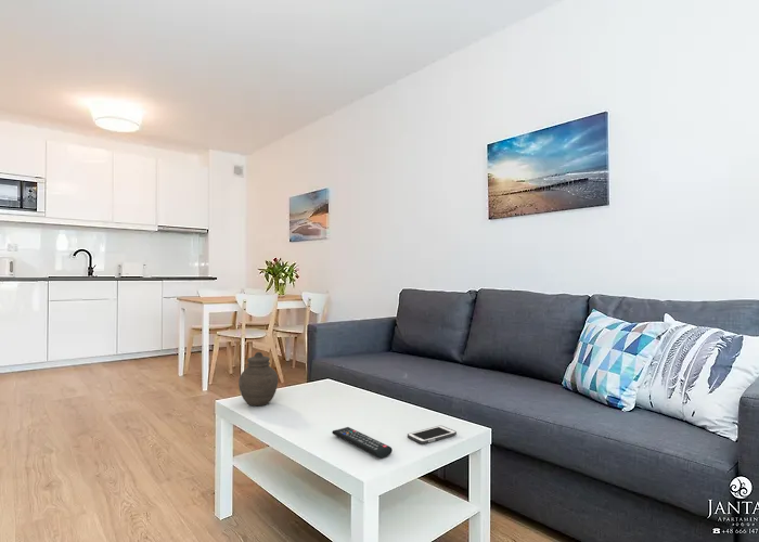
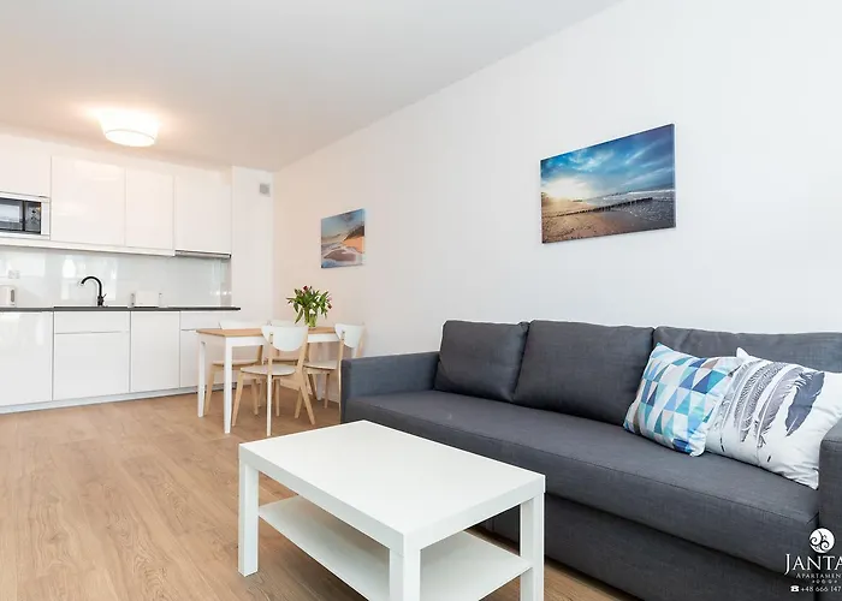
- jar [237,351,279,406]
- cell phone [407,425,458,444]
- remote control [331,426,394,460]
